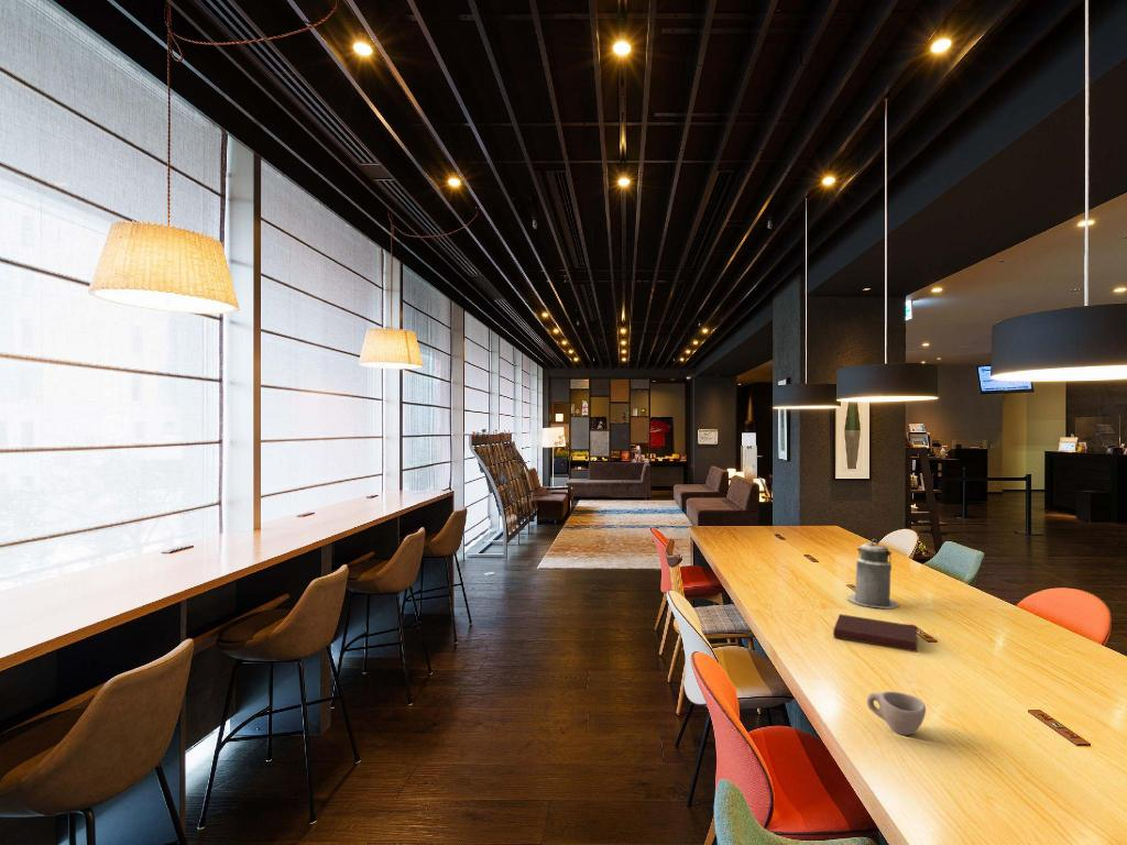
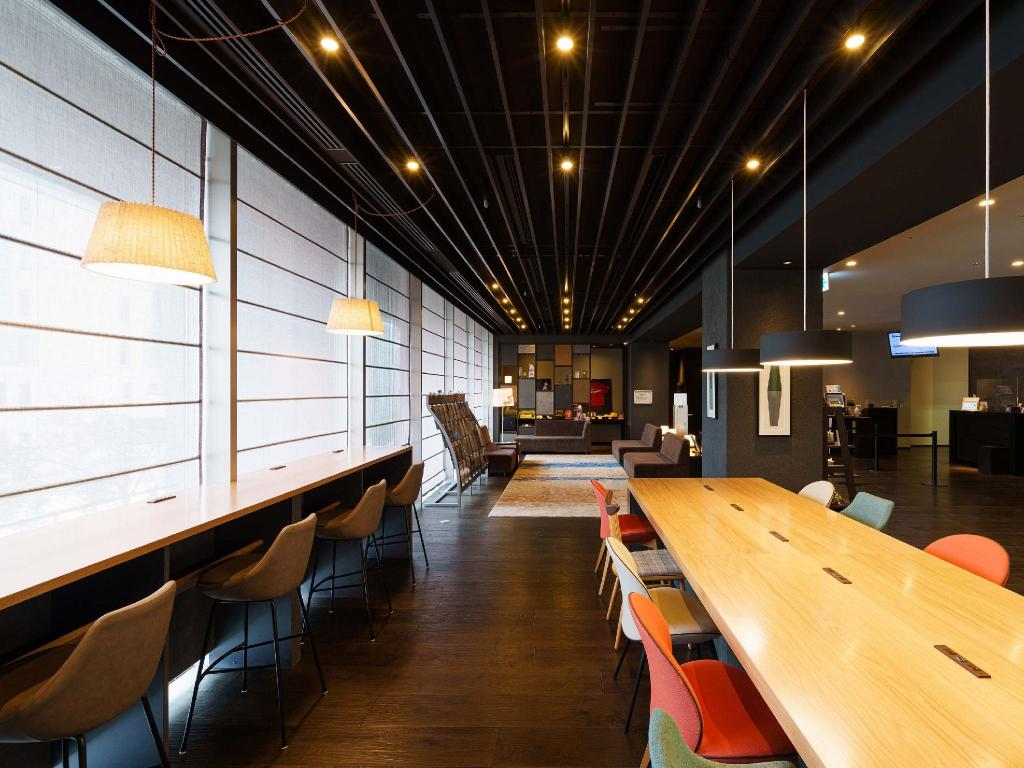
- cup [866,691,927,736]
- notebook [833,613,918,654]
- canister [846,538,899,610]
